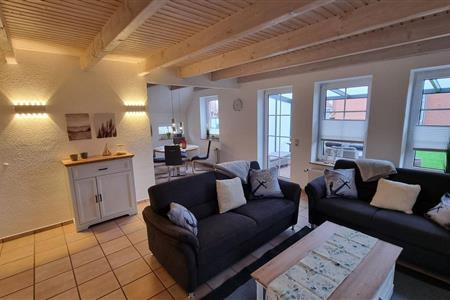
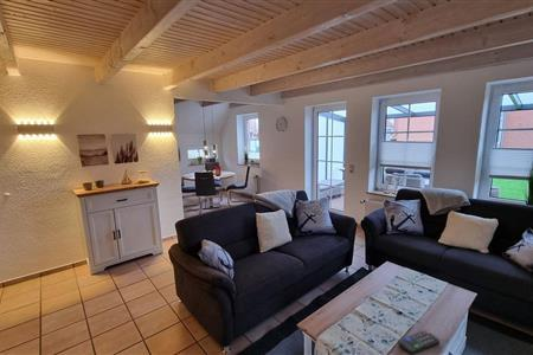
+ remote control [397,329,441,355]
